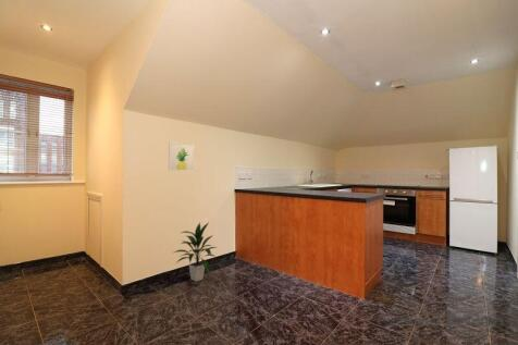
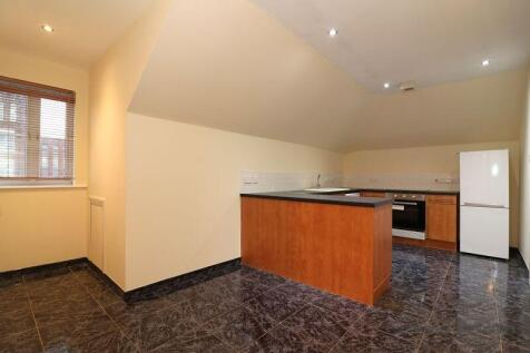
- wall art [168,140,196,172]
- indoor plant [173,221,218,283]
